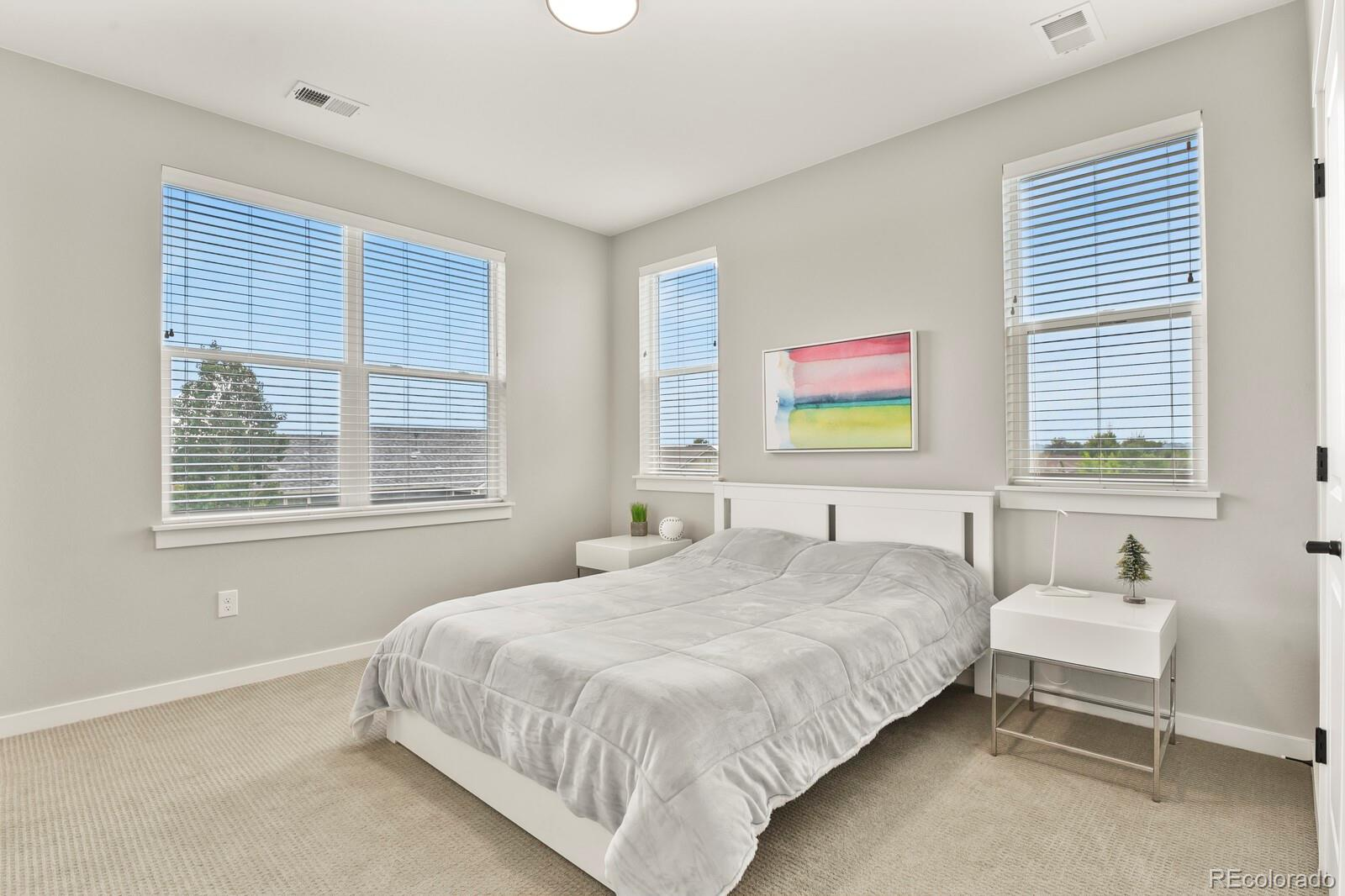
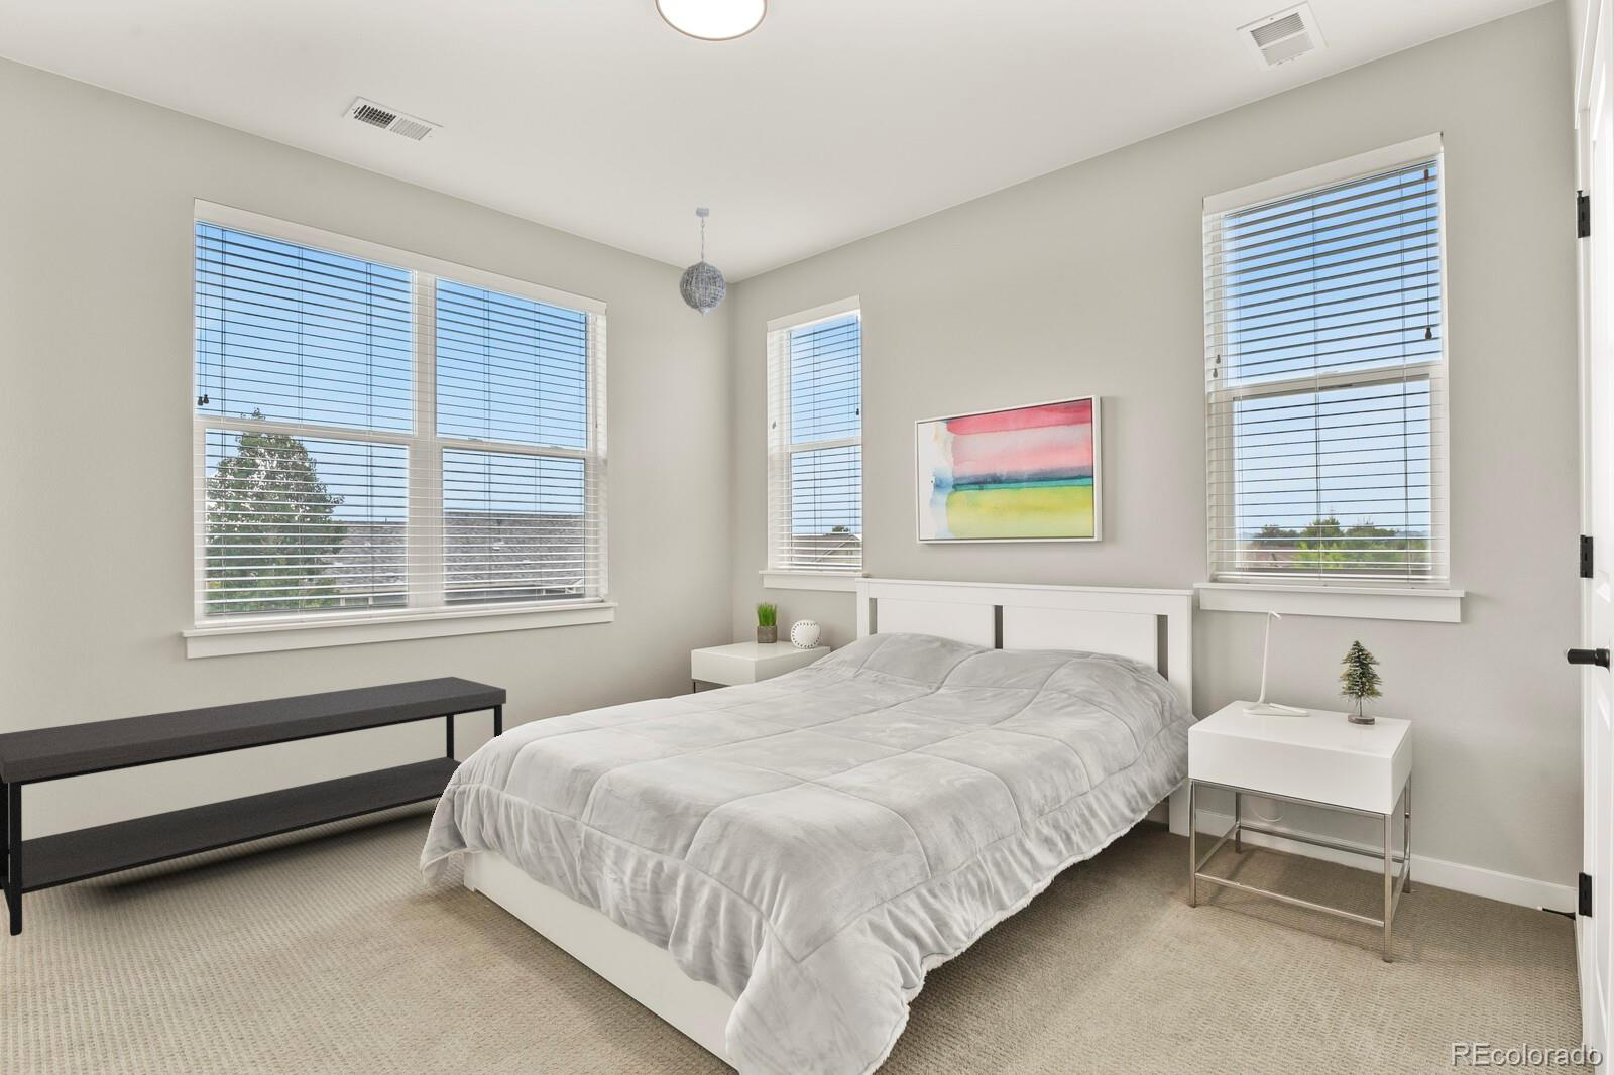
+ pendant light [678,206,727,318]
+ storage bench [0,675,508,937]
